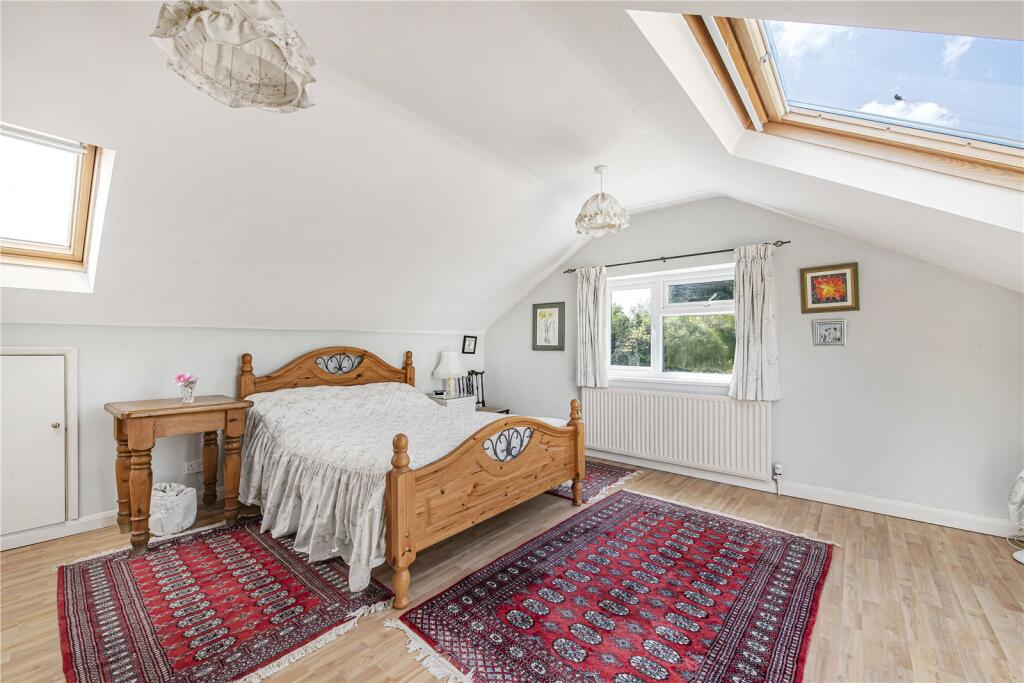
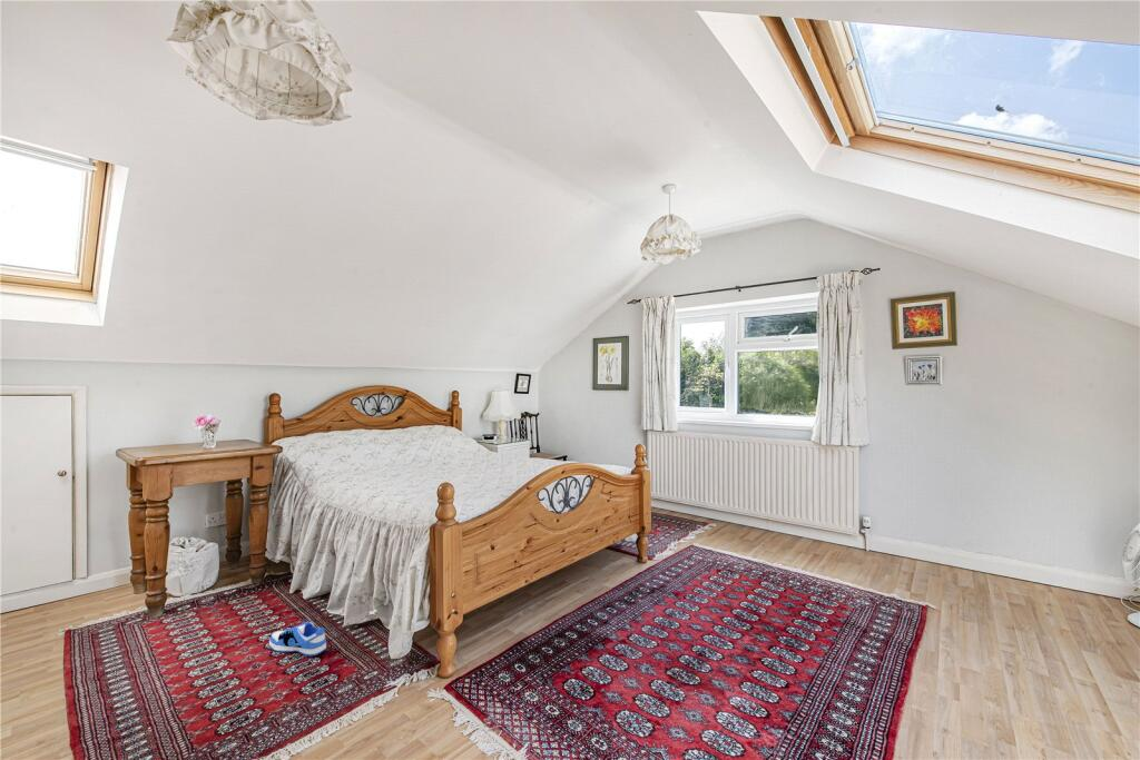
+ shoe [268,620,327,658]
